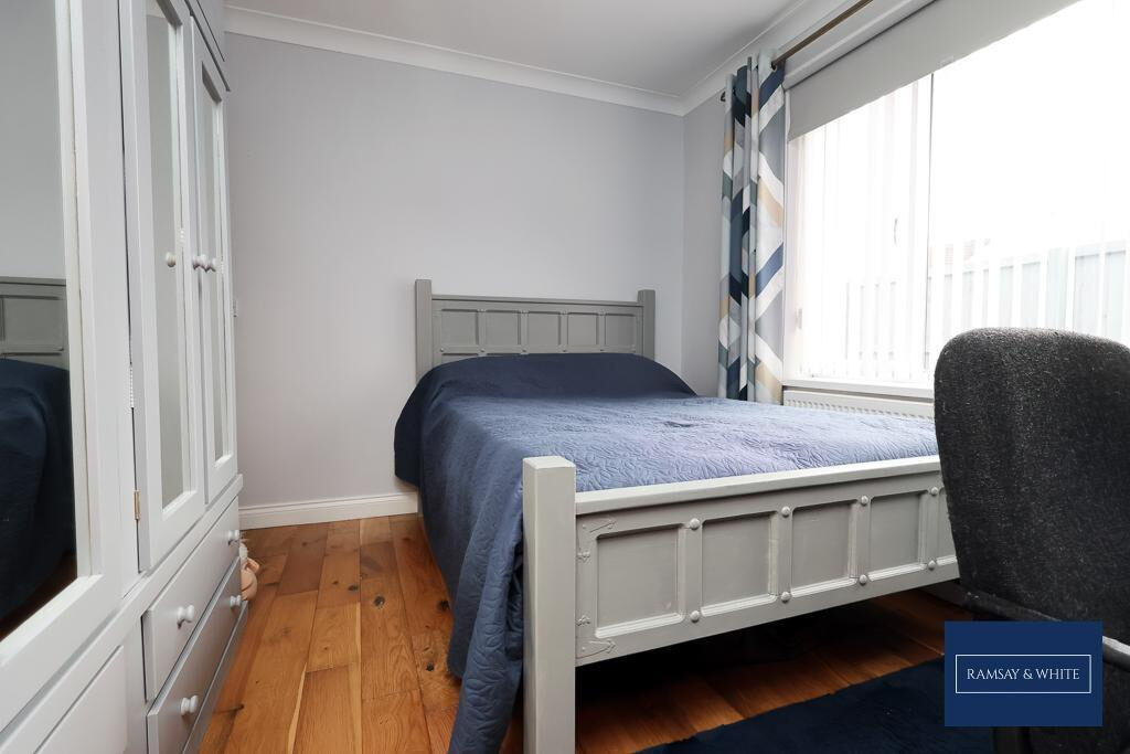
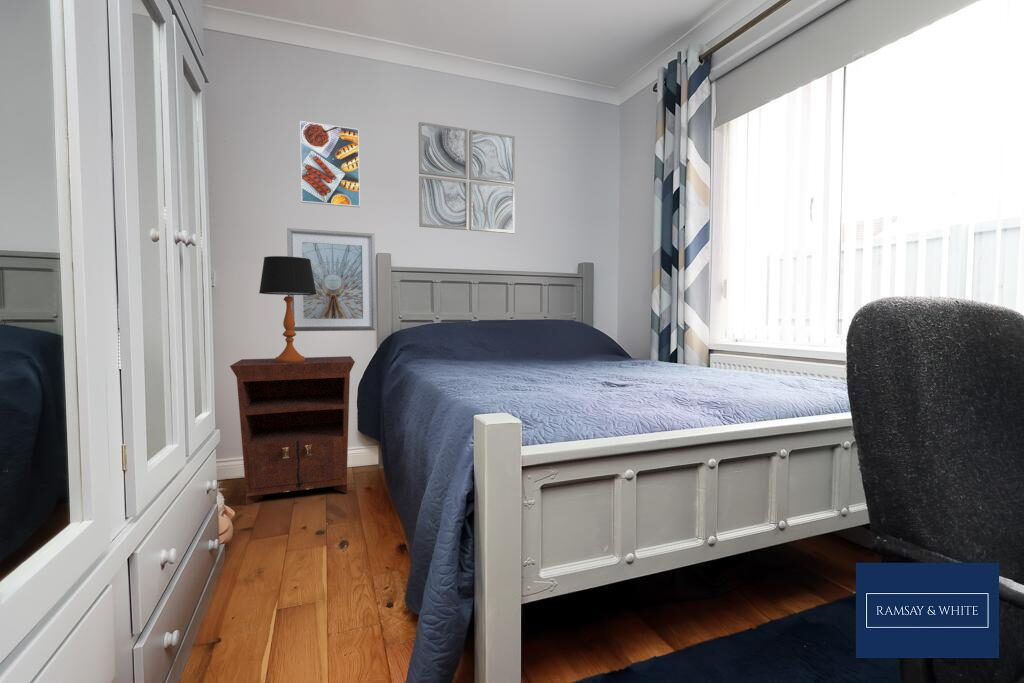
+ wall art [417,121,516,234]
+ table lamp [258,255,317,363]
+ nightstand [229,355,356,506]
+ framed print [299,120,361,209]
+ picture frame [286,227,377,332]
